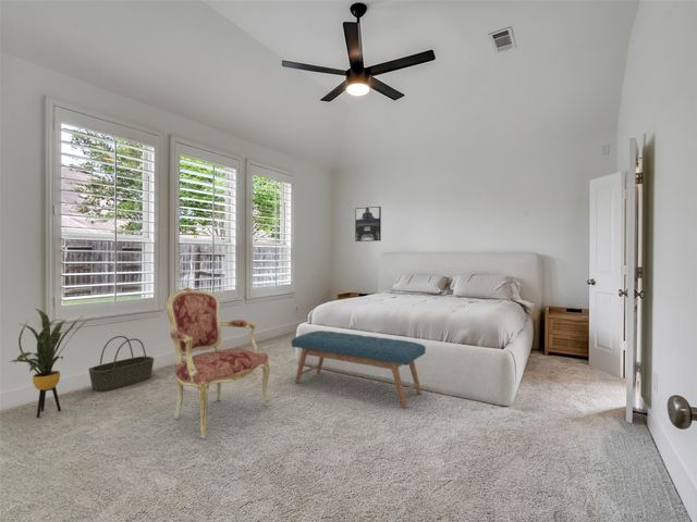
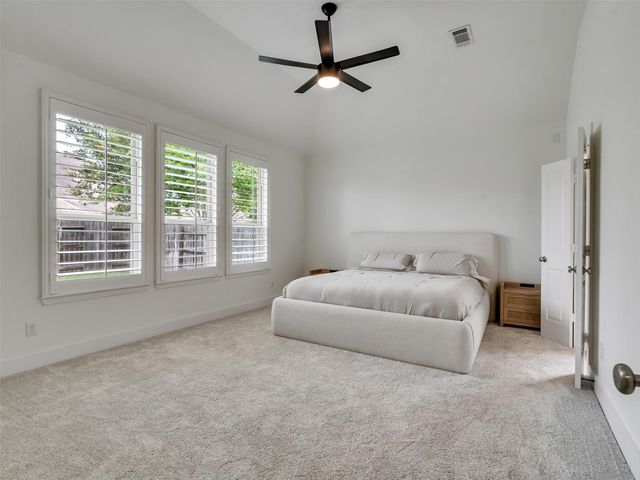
- bench [291,330,427,409]
- wall art [354,206,382,243]
- house plant [9,308,94,419]
- armchair [166,286,271,439]
- basket [87,335,155,393]
